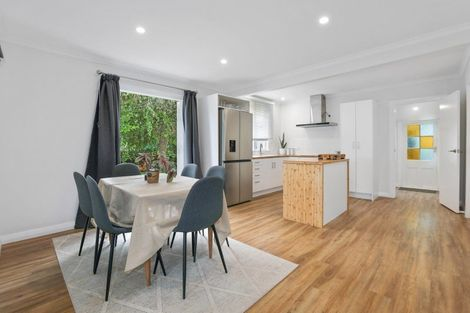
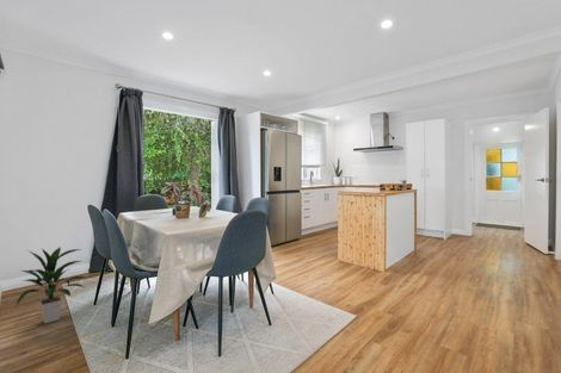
+ indoor plant [14,245,90,324]
